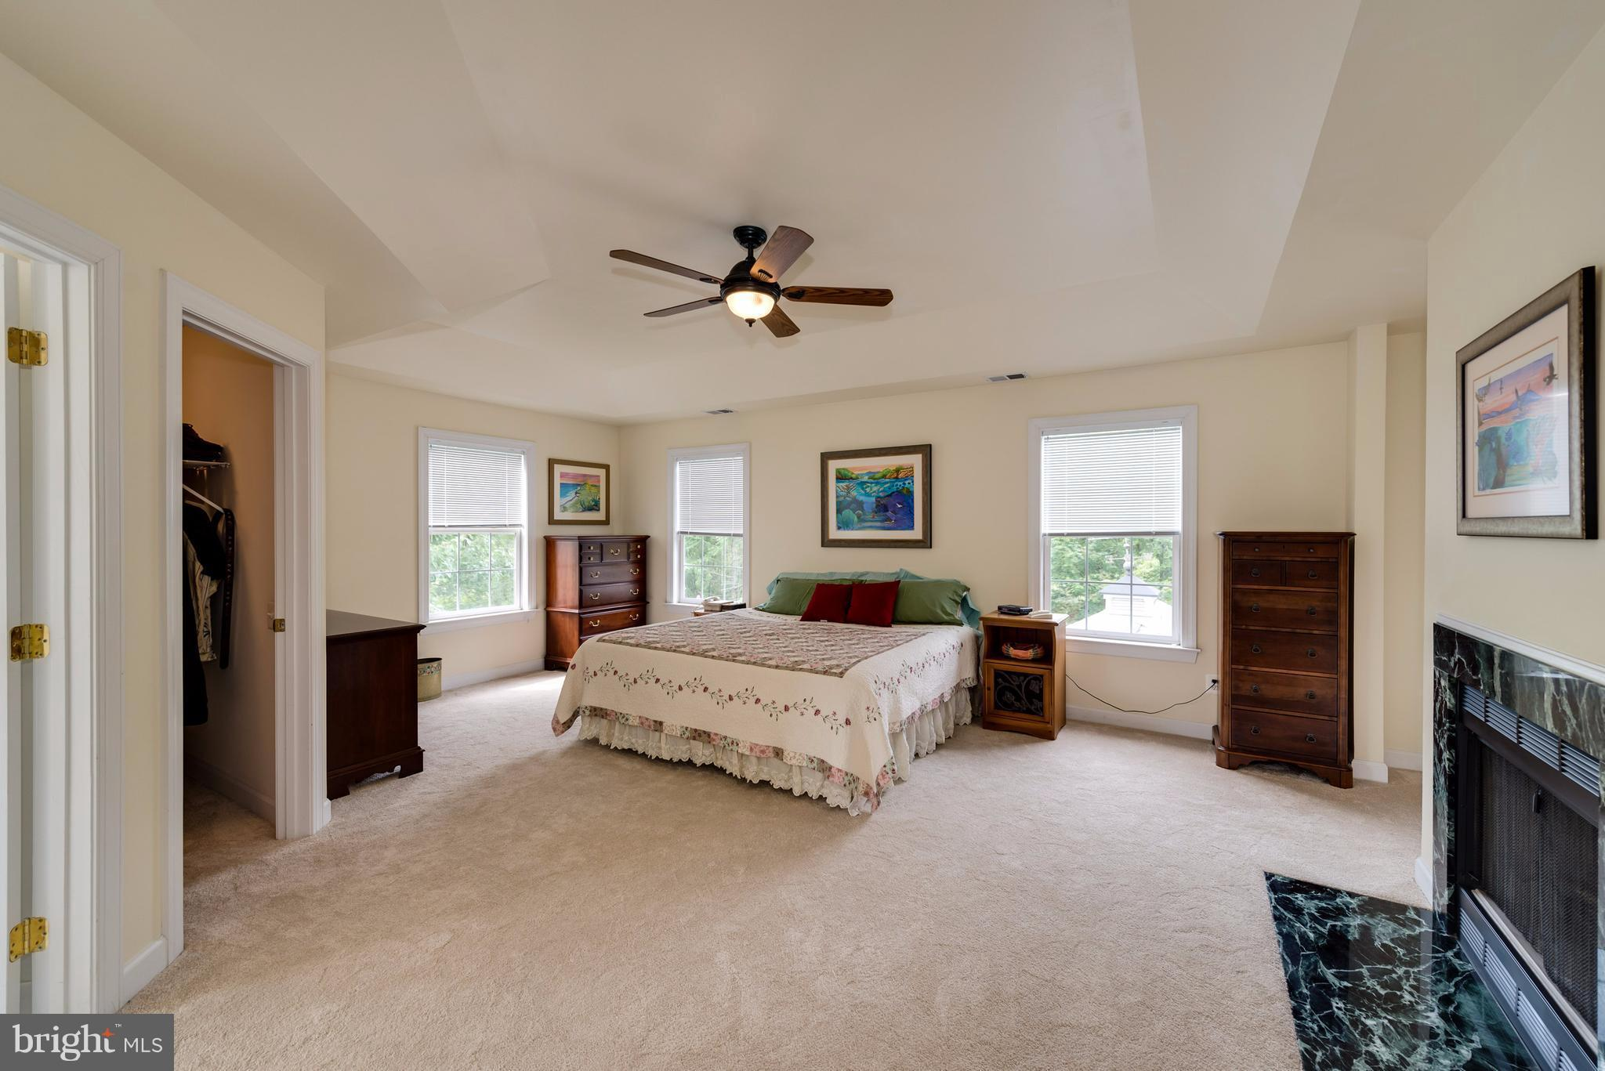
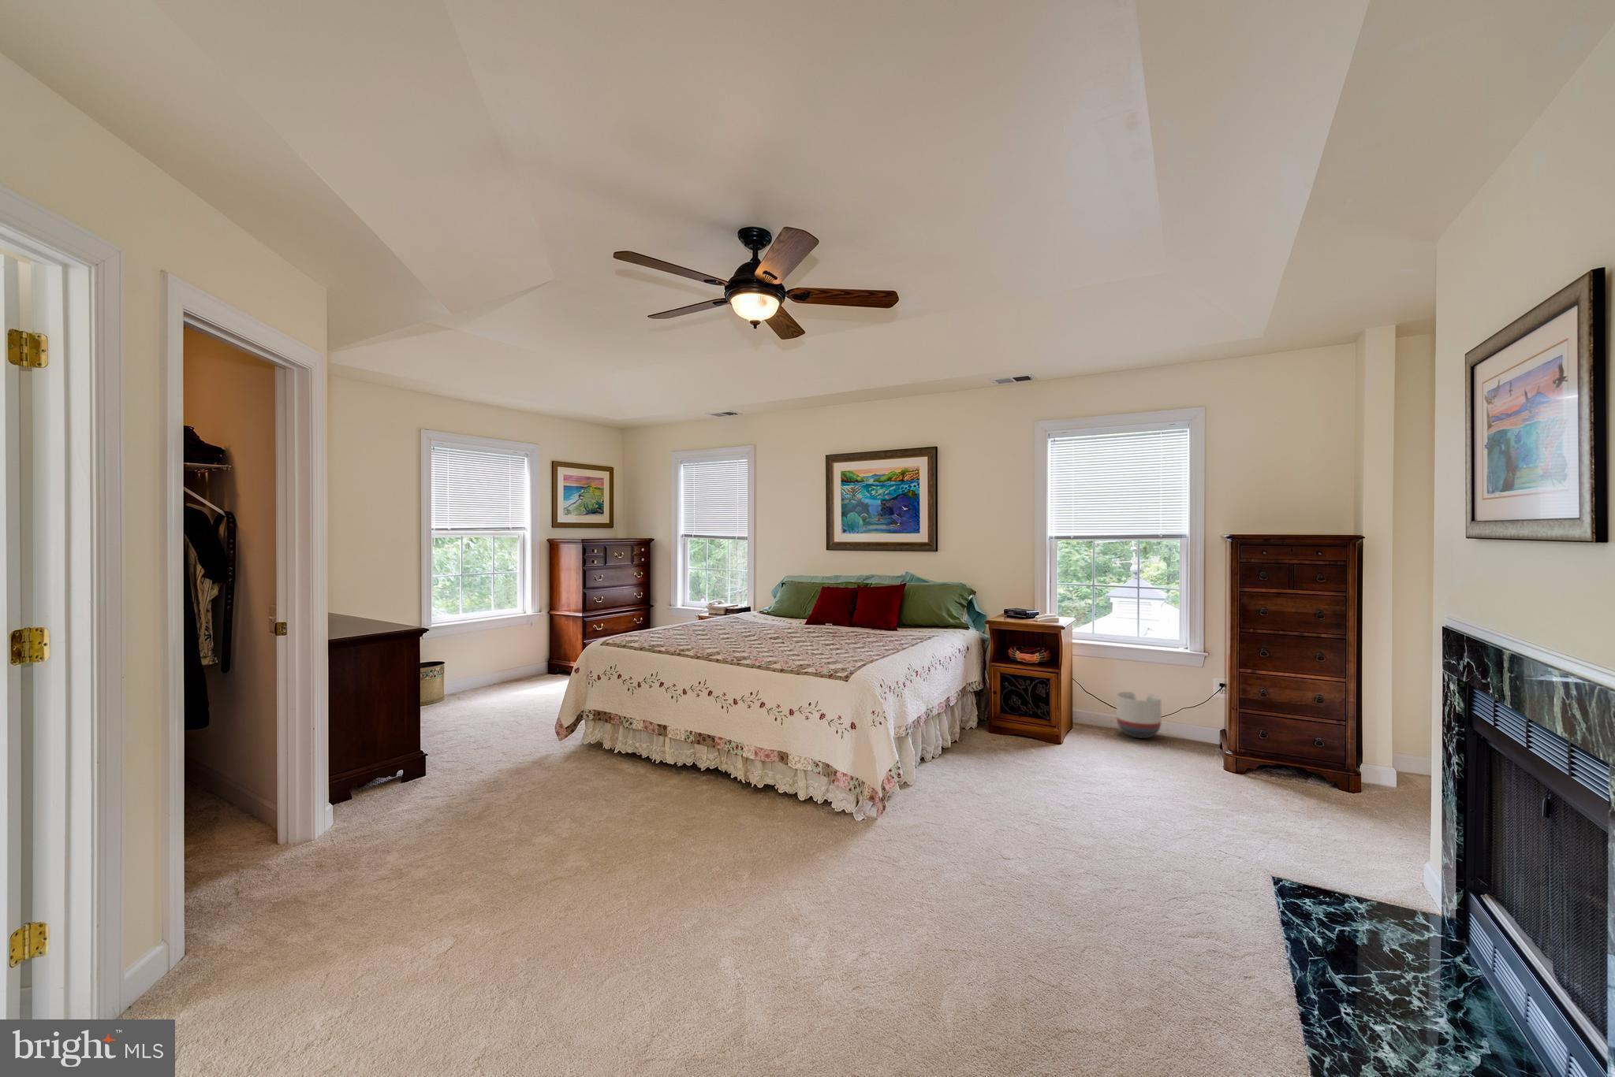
+ planter [1116,691,1163,739]
